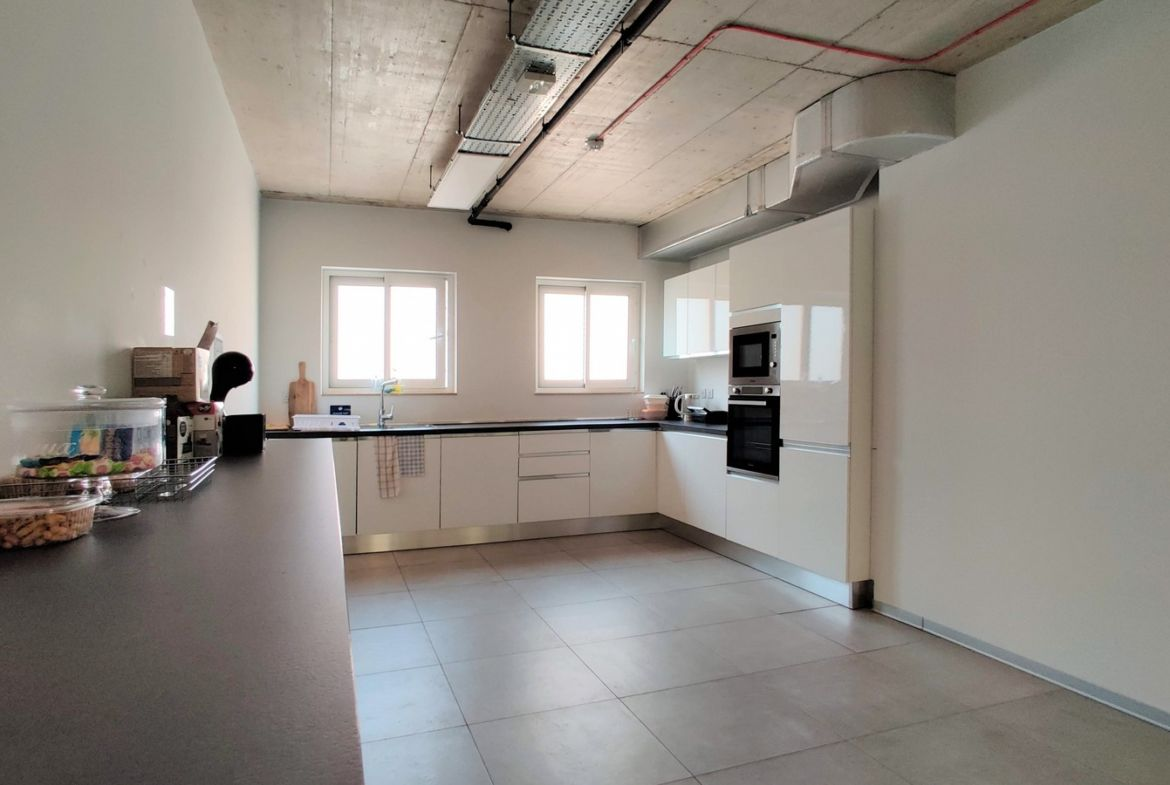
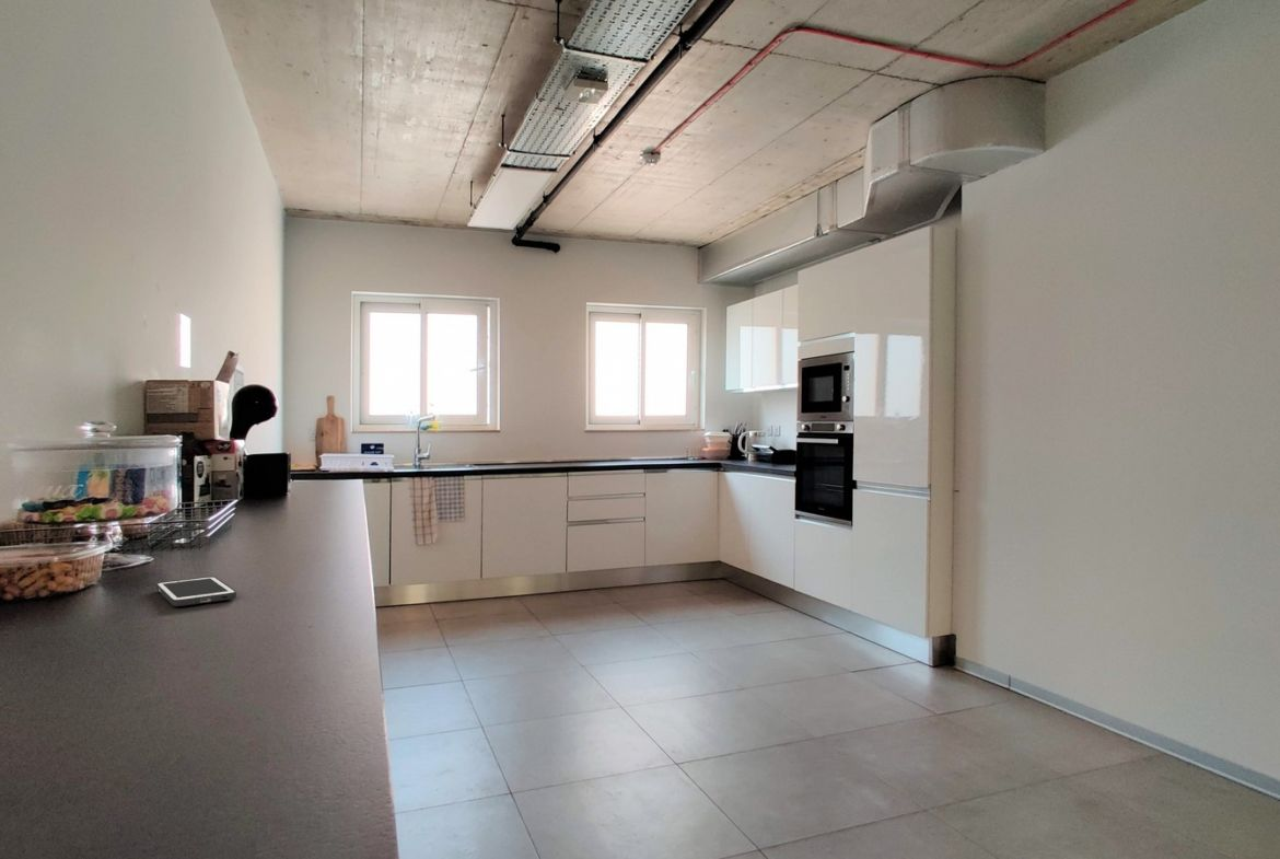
+ cell phone [155,576,237,607]
